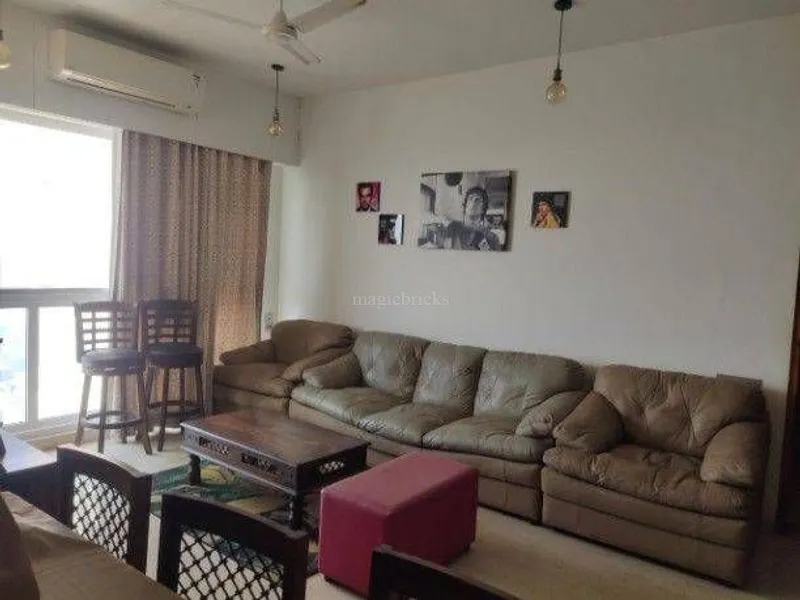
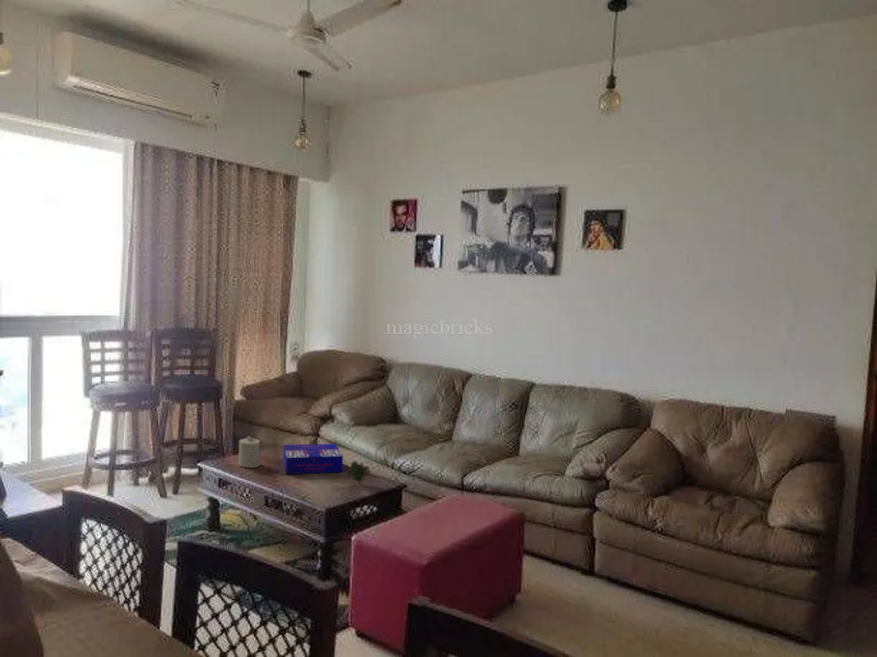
+ candle [238,435,261,469]
+ flower [348,460,373,485]
+ board game [282,442,344,475]
